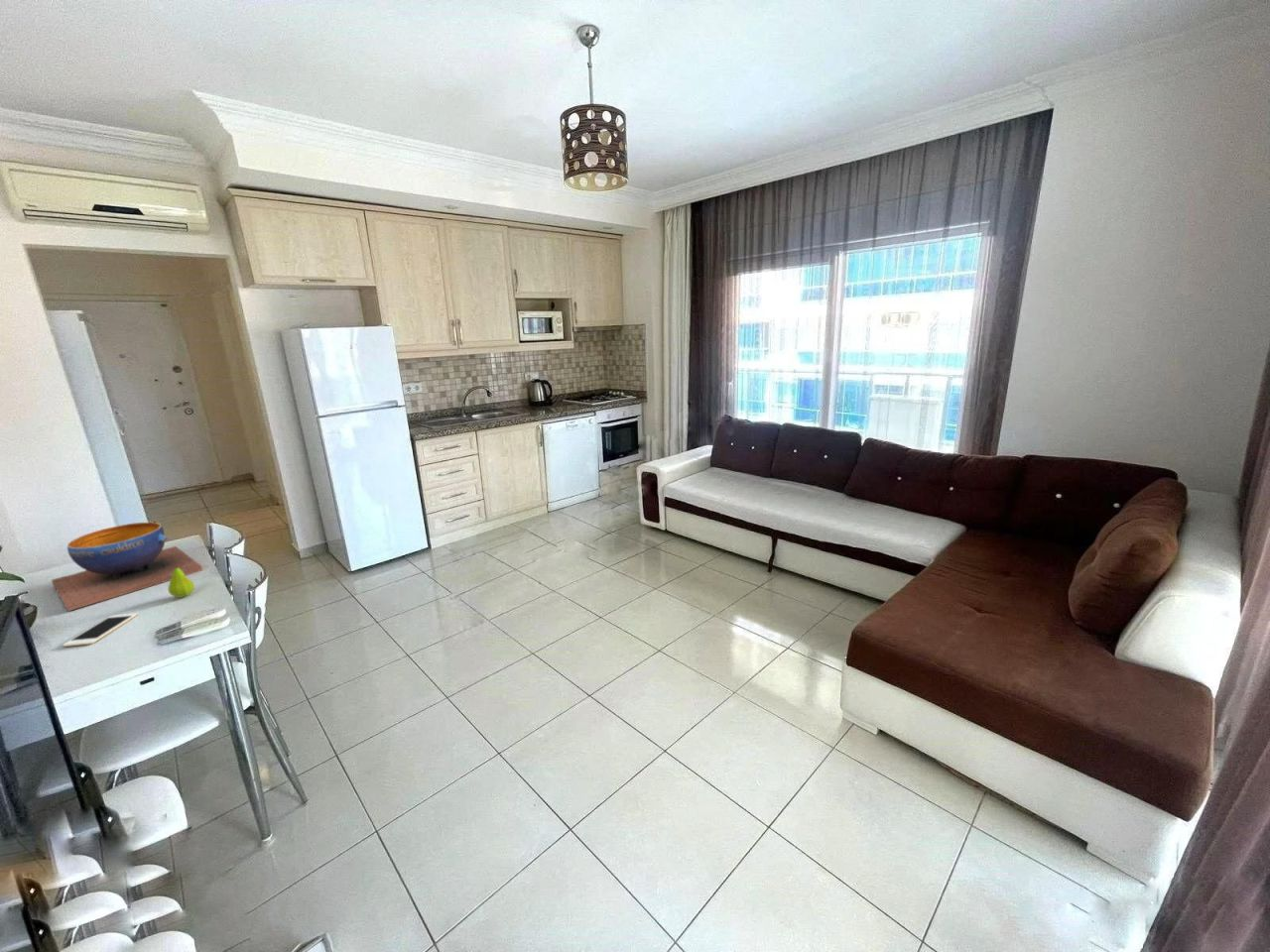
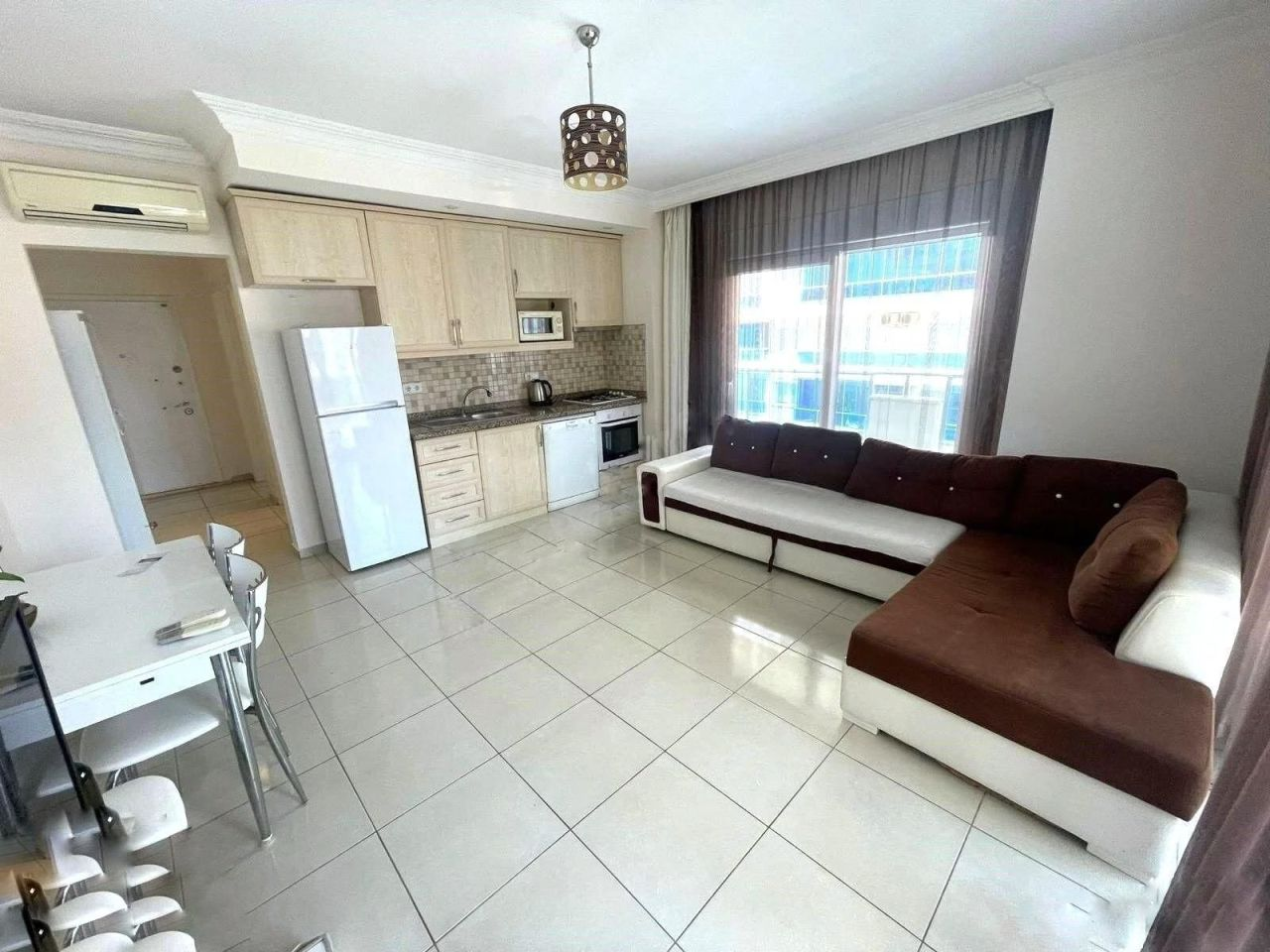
- decorative bowl [51,522,203,612]
- fruit [168,562,195,598]
- cell phone [62,613,138,648]
